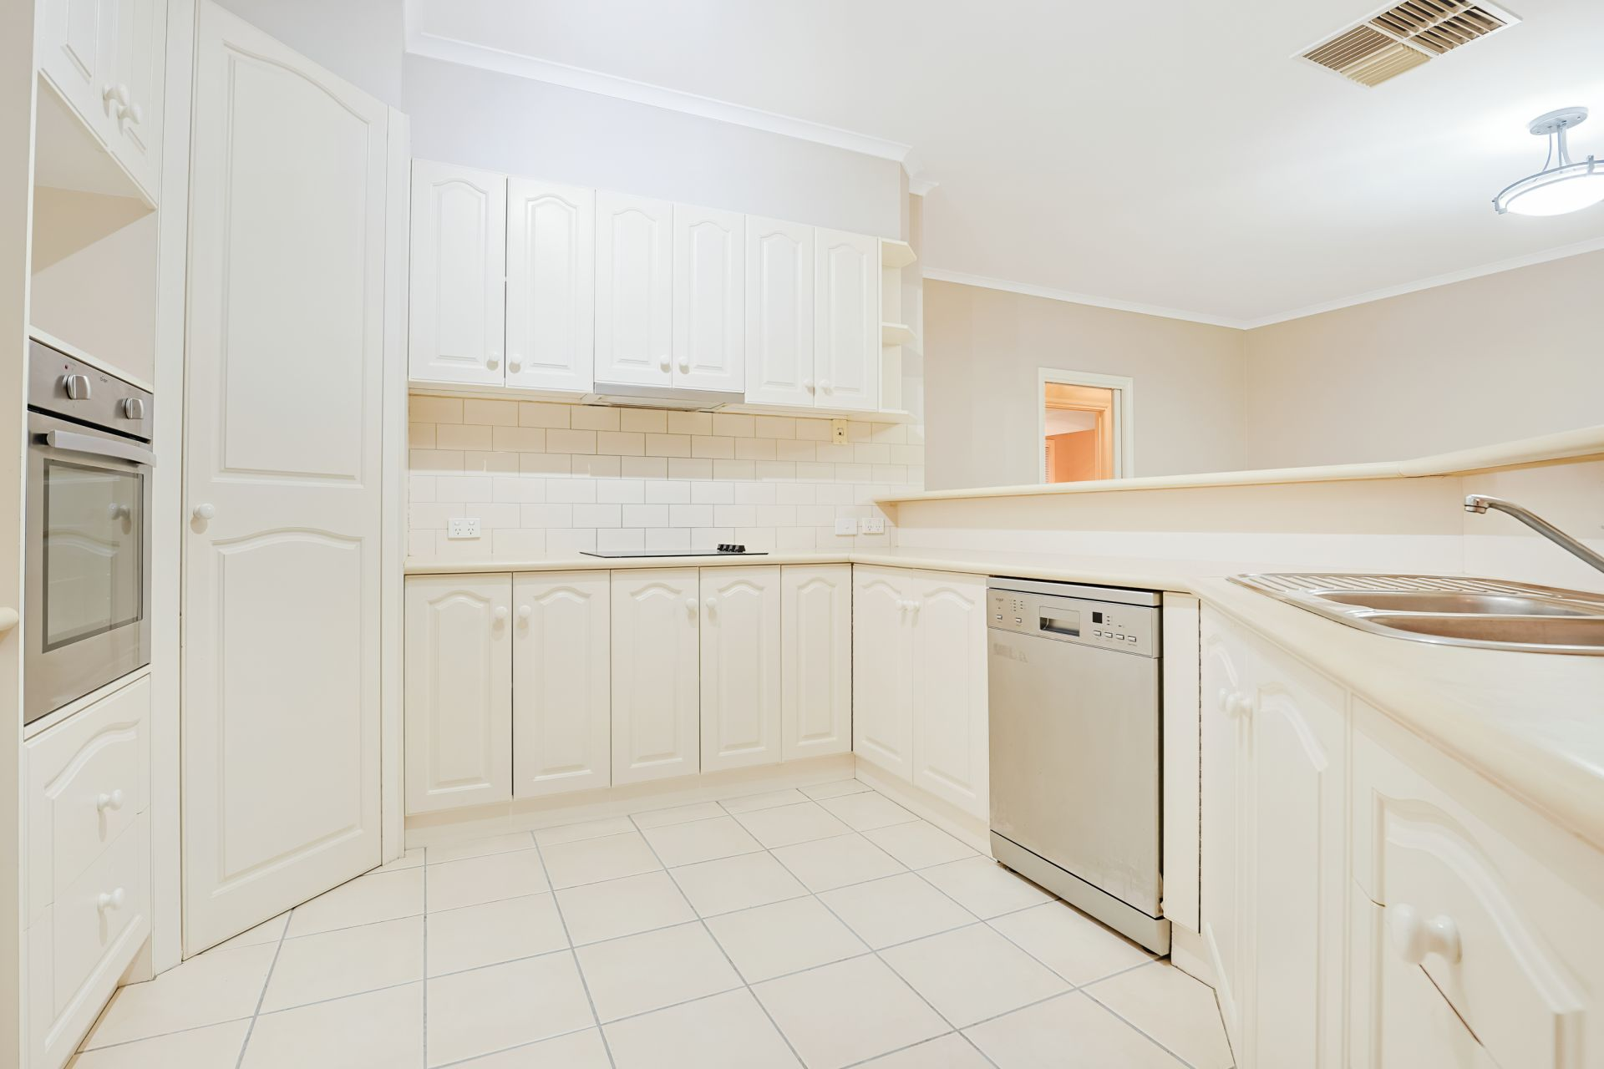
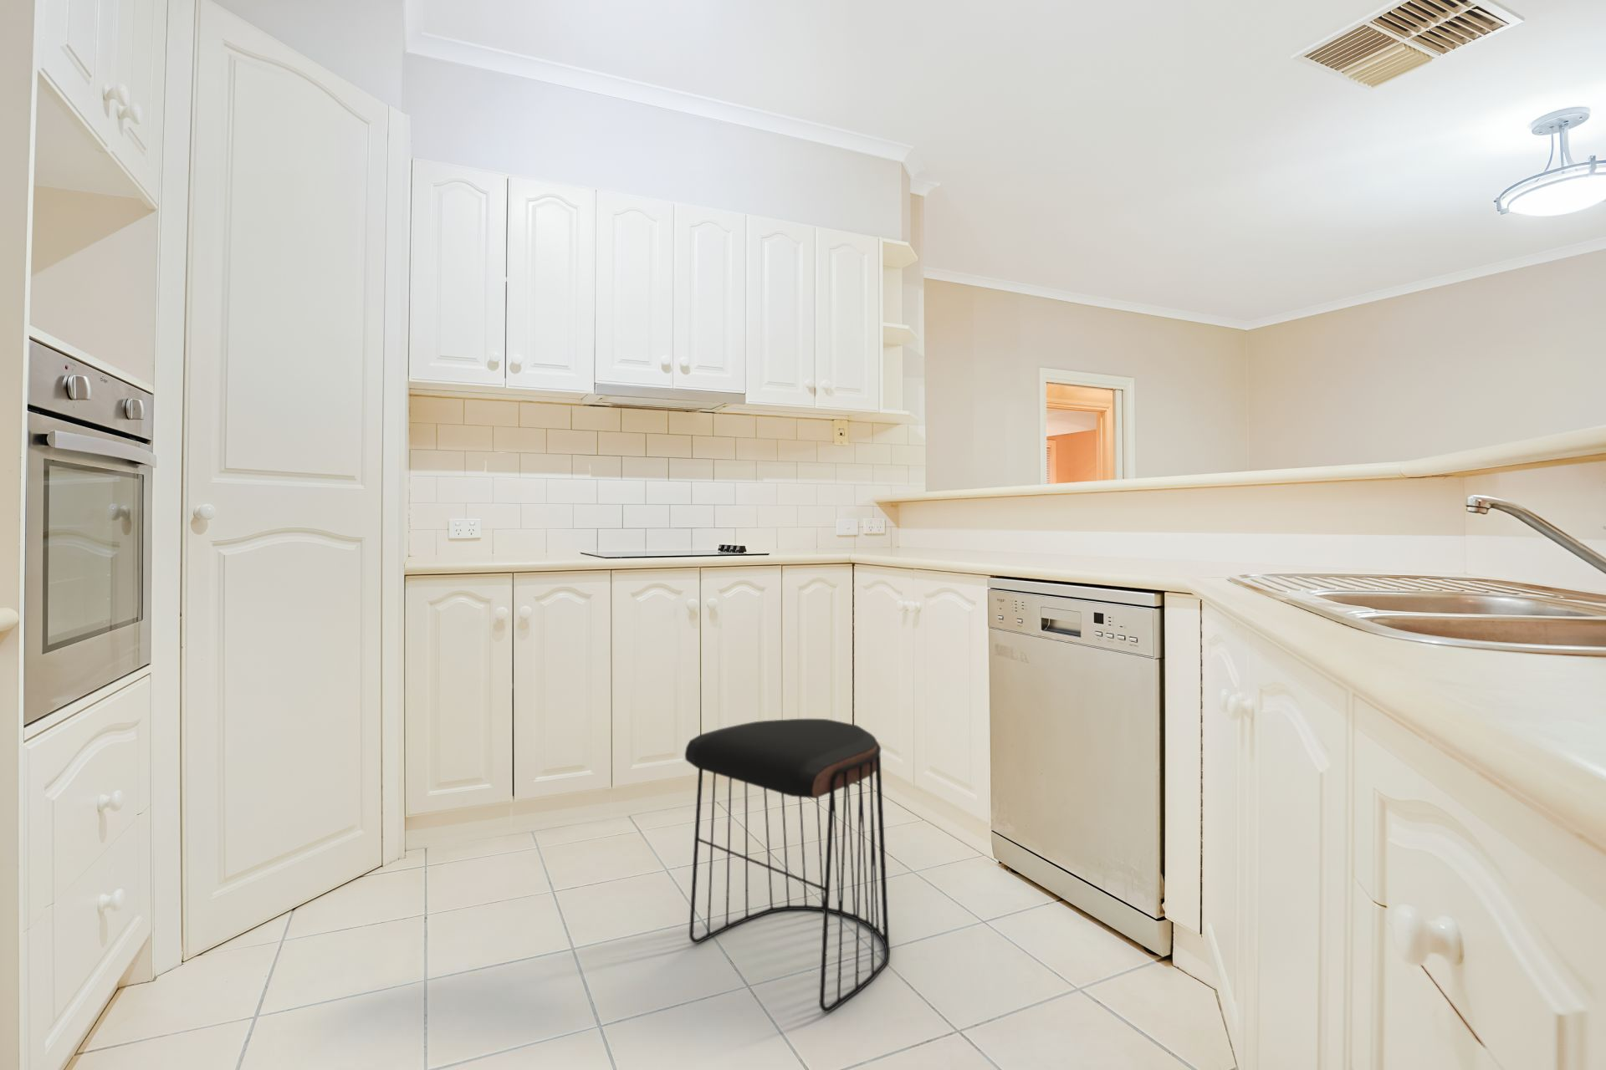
+ stool [685,718,890,1013]
